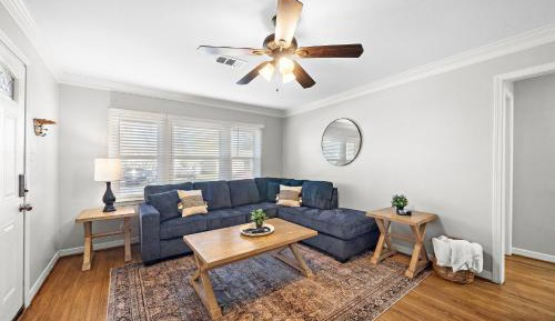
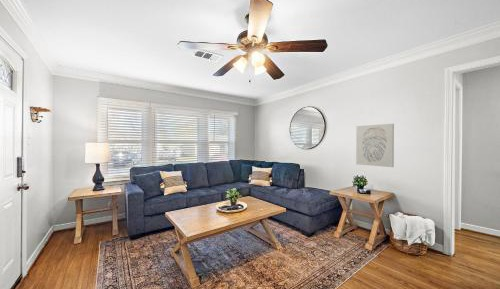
+ wall art [355,123,395,168]
